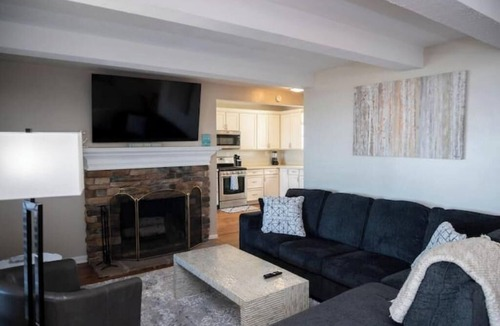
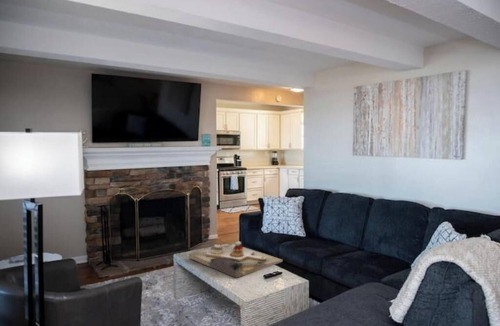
+ decorative tray [188,241,284,279]
